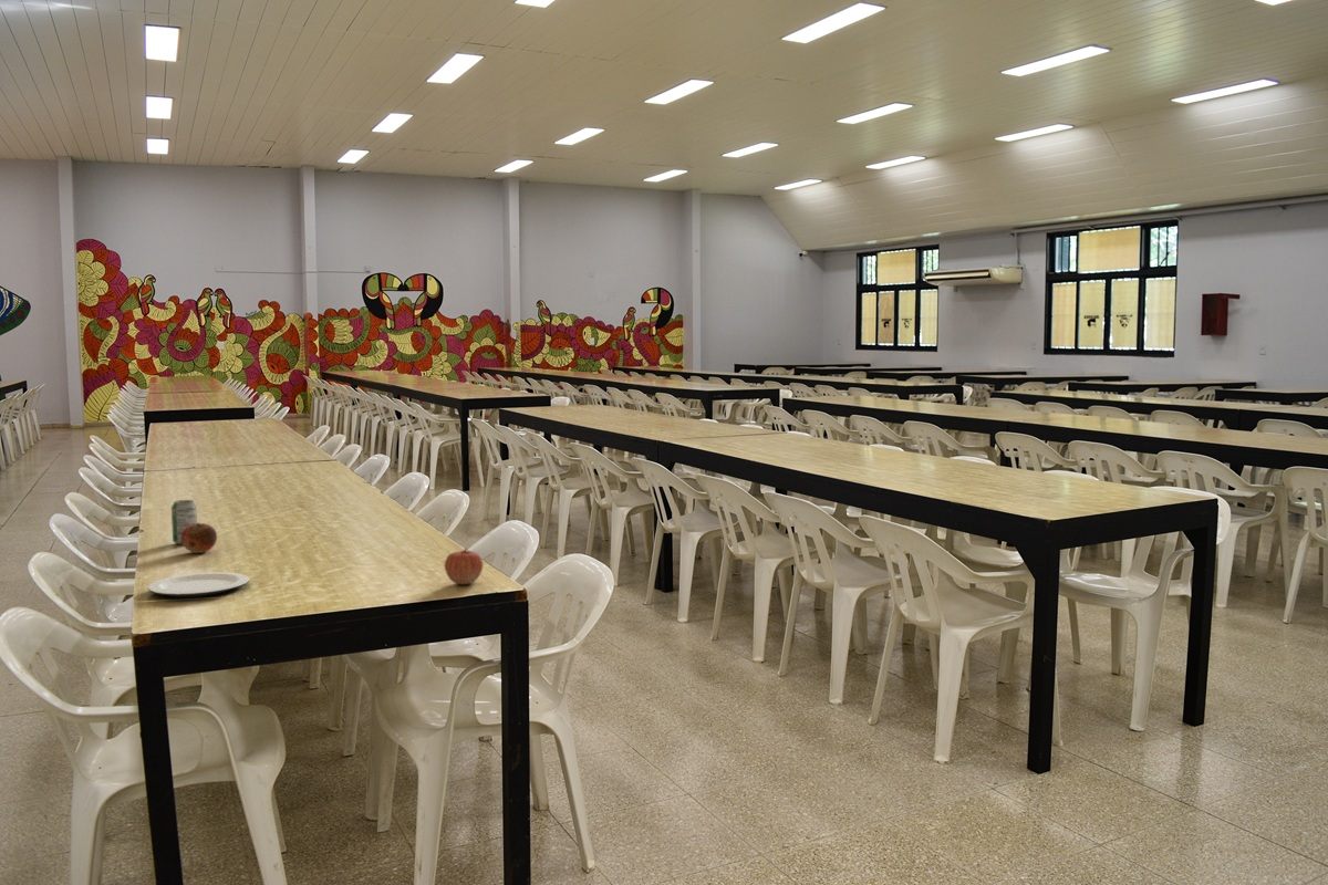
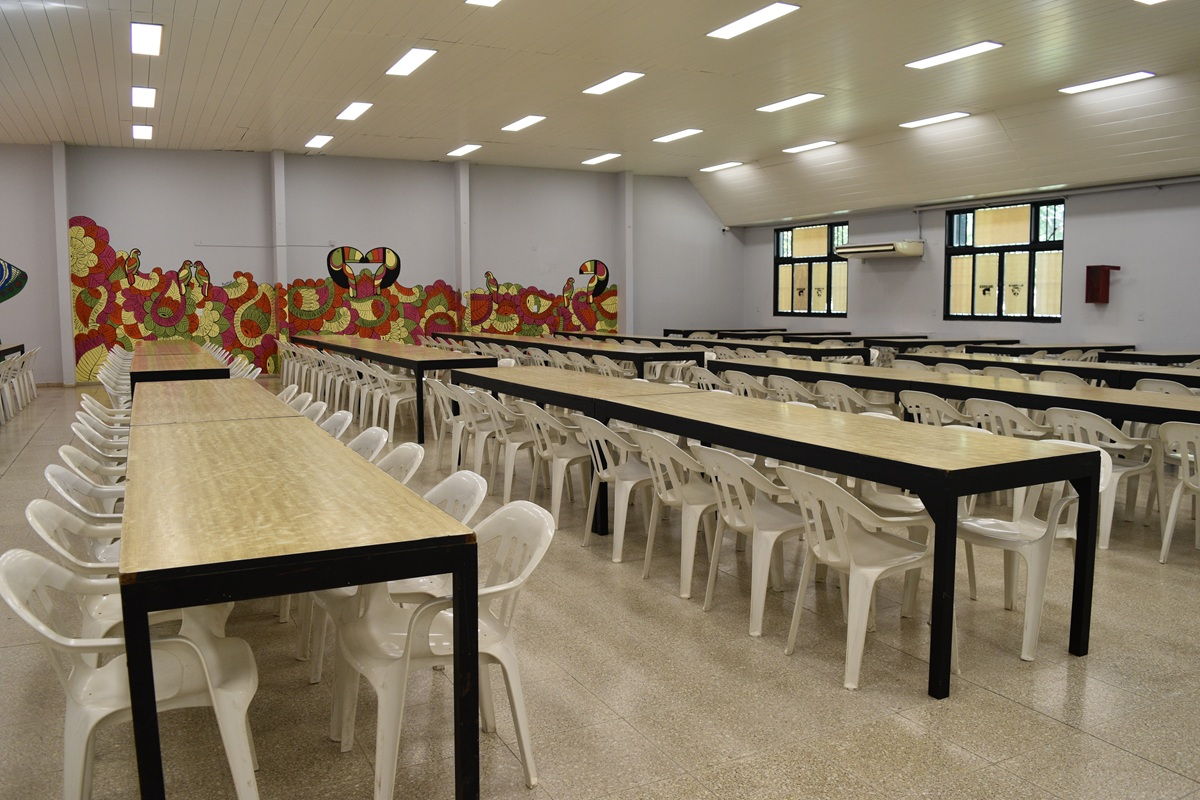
- beverage can [170,499,198,545]
- plate [147,571,250,598]
- fruit [181,521,218,554]
- apple [444,548,485,585]
